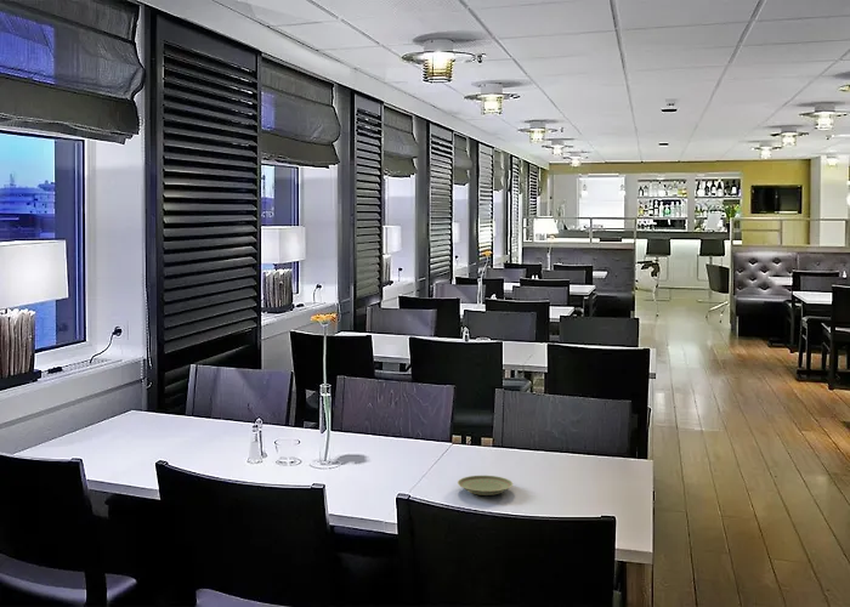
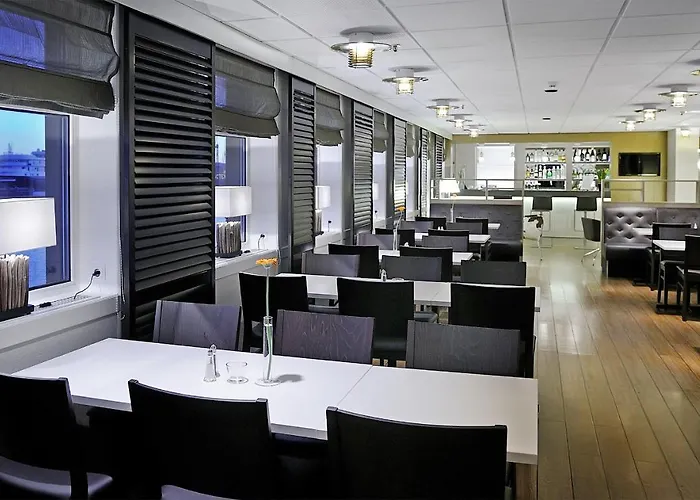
- plate [457,475,514,497]
